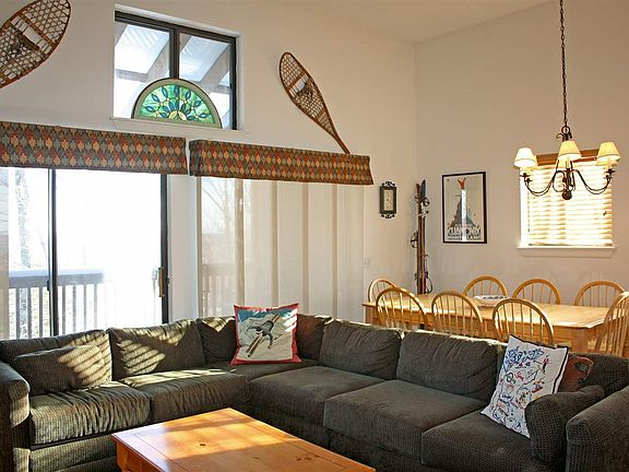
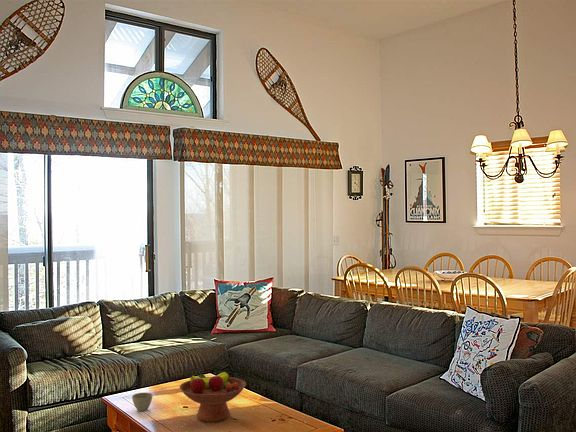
+ flower pot [131,392,154,412]
+ fruit bowl [179,371,247,423]
